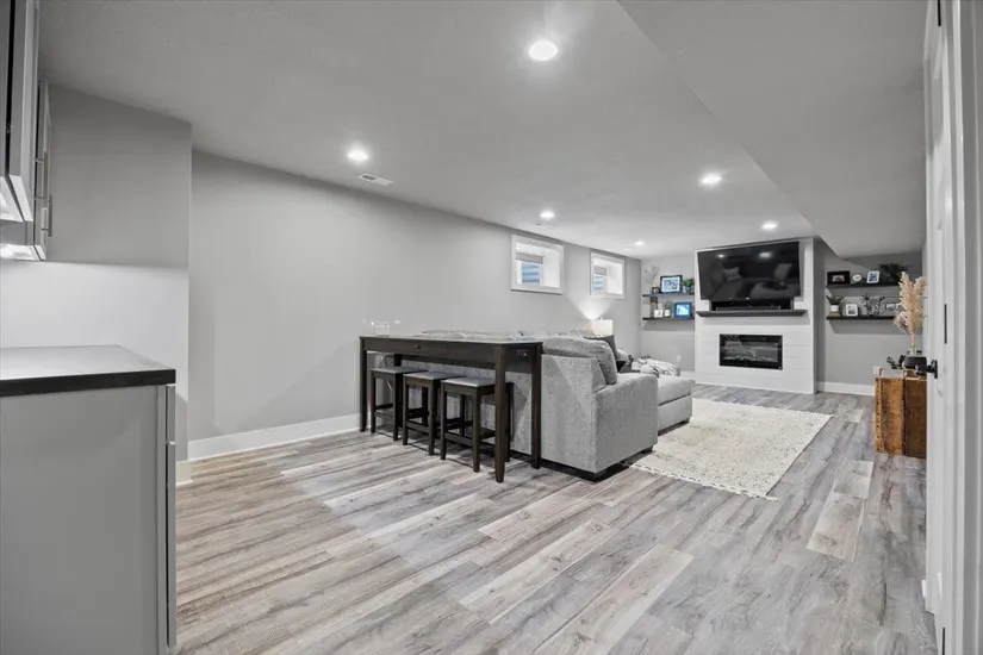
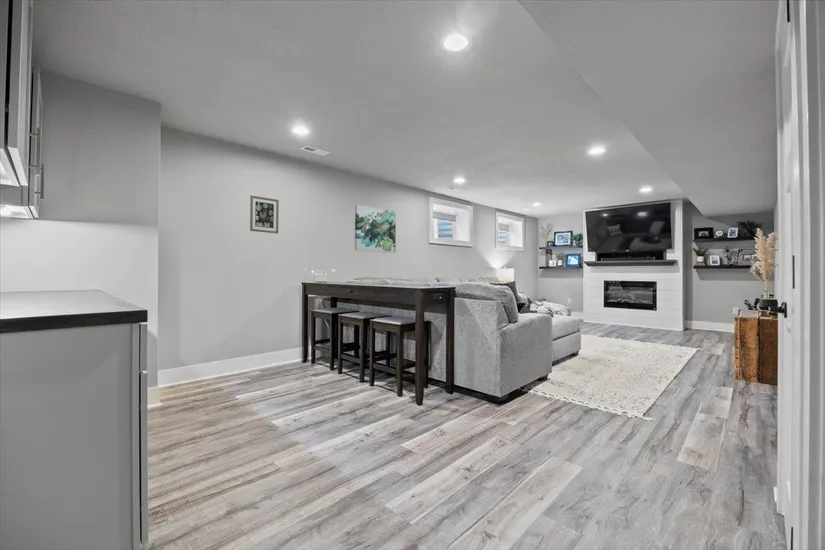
+ wall art [249,195,280,234]
+ wall art [354,204,397,254]
